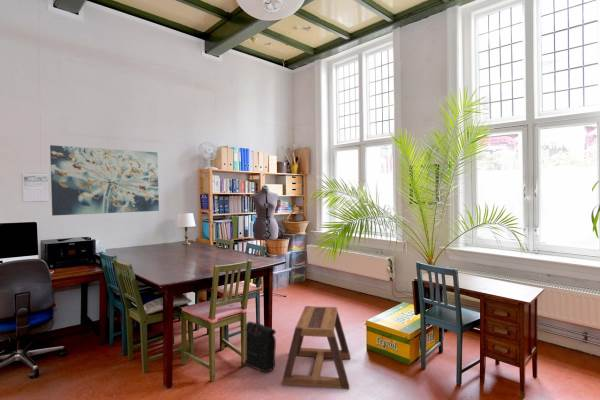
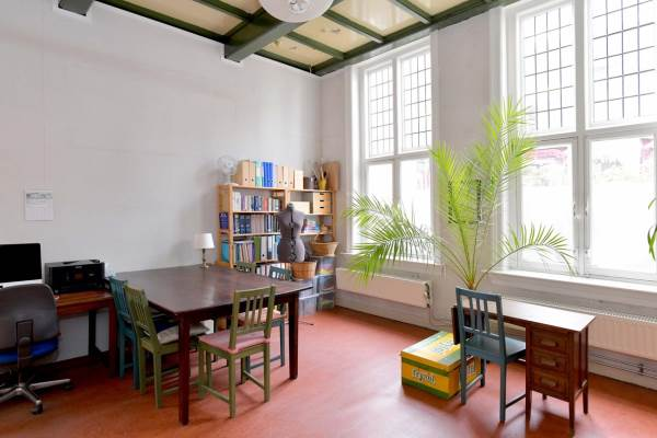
- stool [280,305,351,390]
- backpack [242,320,277,374]
- wall art [49,144,160,217]
